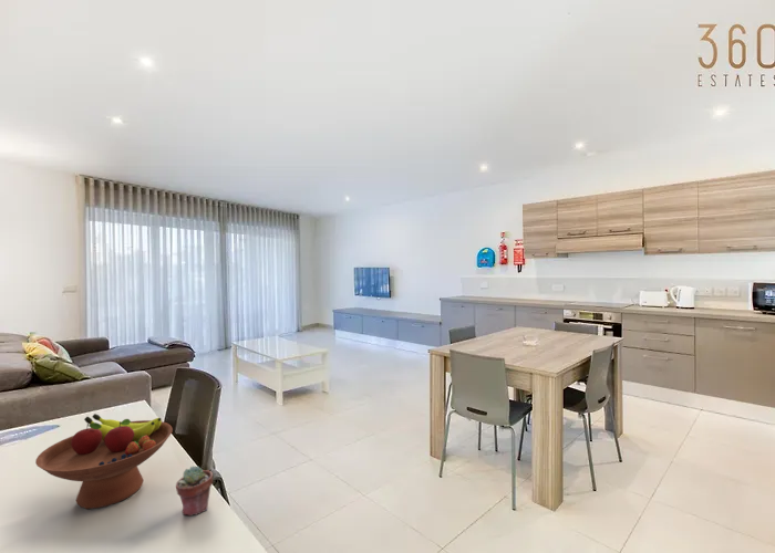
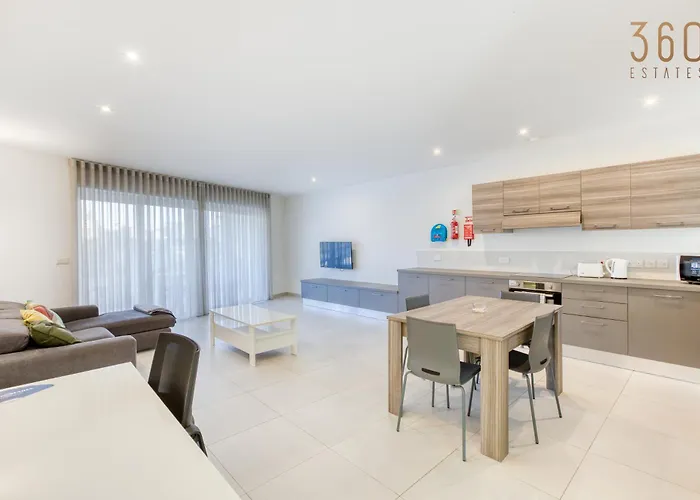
- fruit bowl [34,413,174,510]
- potted succulent [175,465,214,517]
